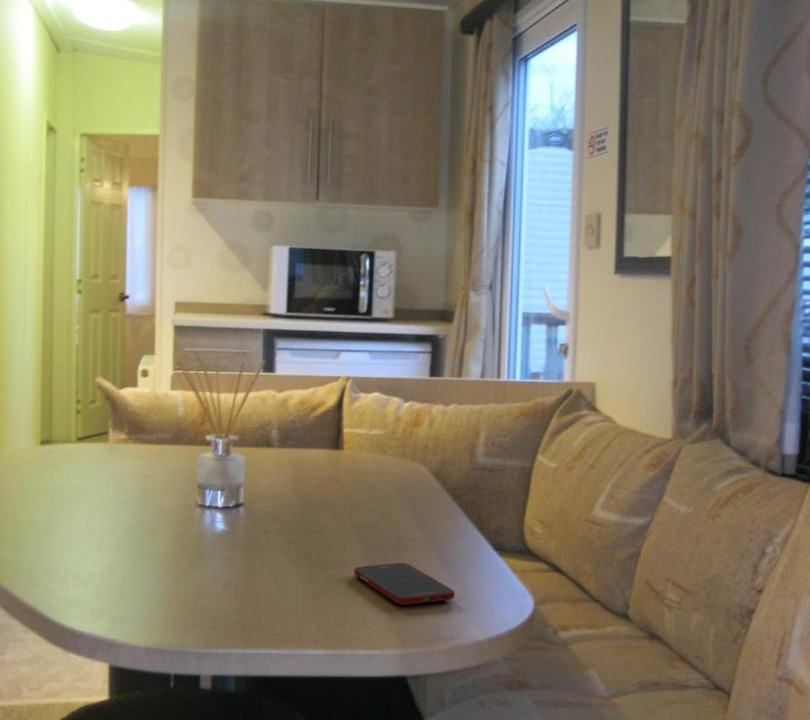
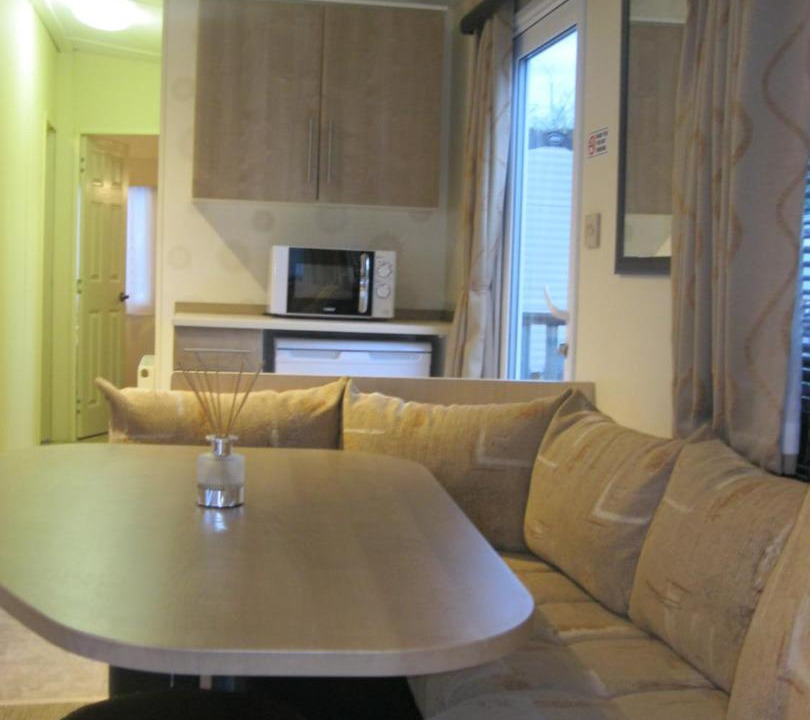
- cell phone [353,562,456,606]
